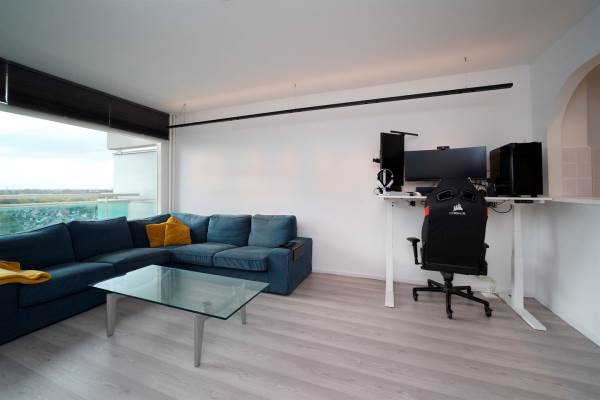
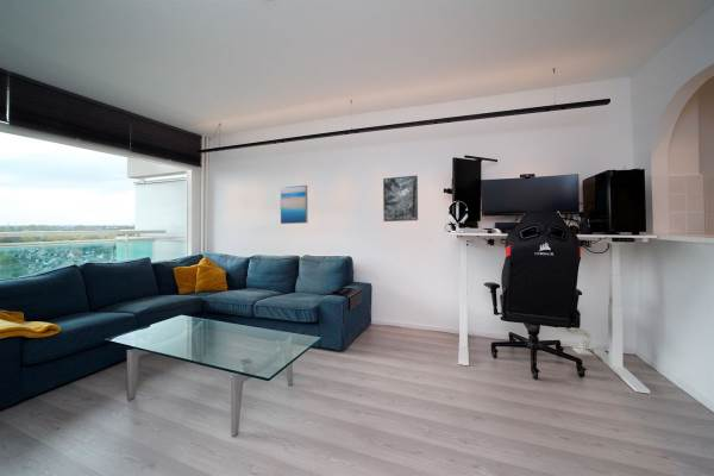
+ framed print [382,175,419,223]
+ wall art [280,184,309,225]
